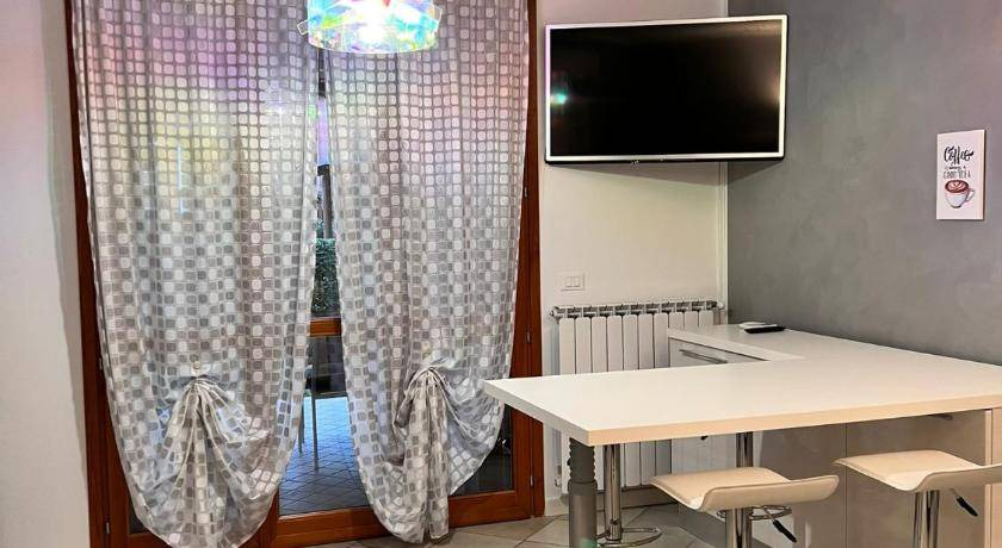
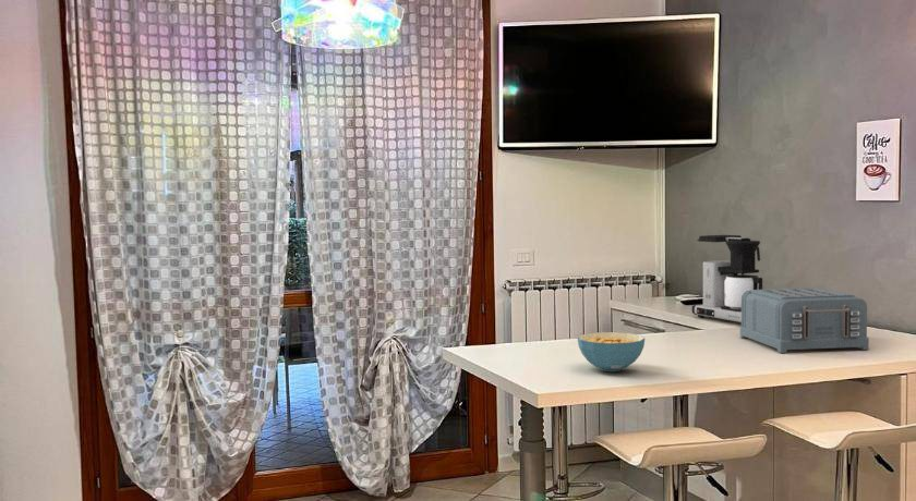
+ toaster [739,286,870,354]
+ cereal bowl [577,331,646,372]
+ coffee maker [691,234,763,326]
